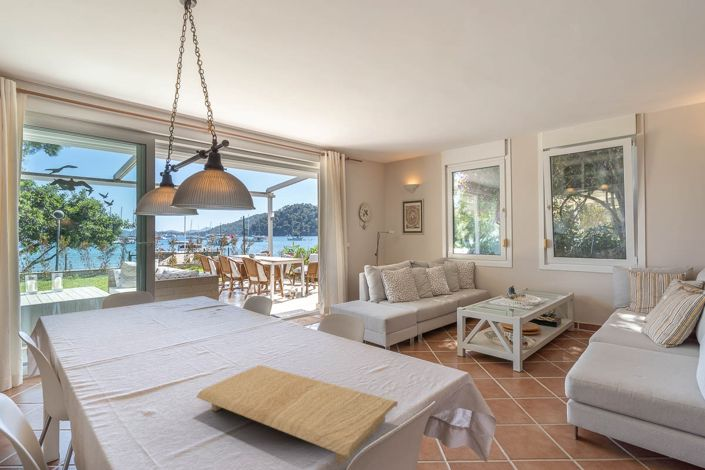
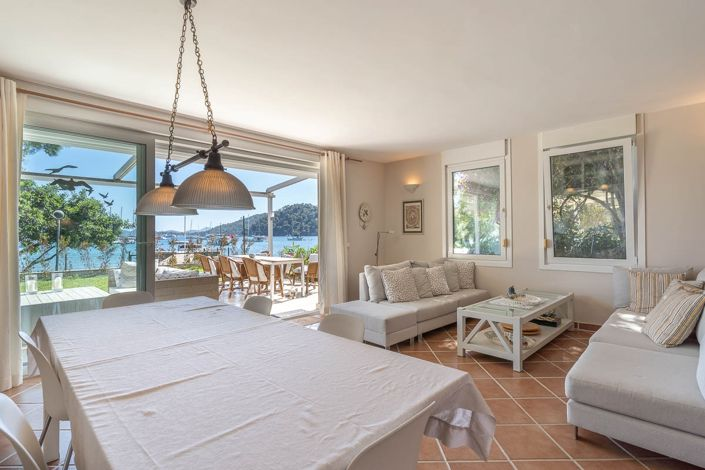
- cutting board [195,364,399,465]
